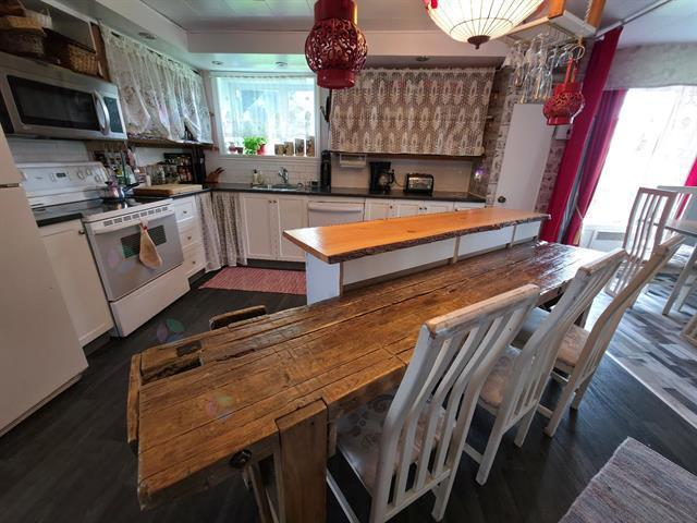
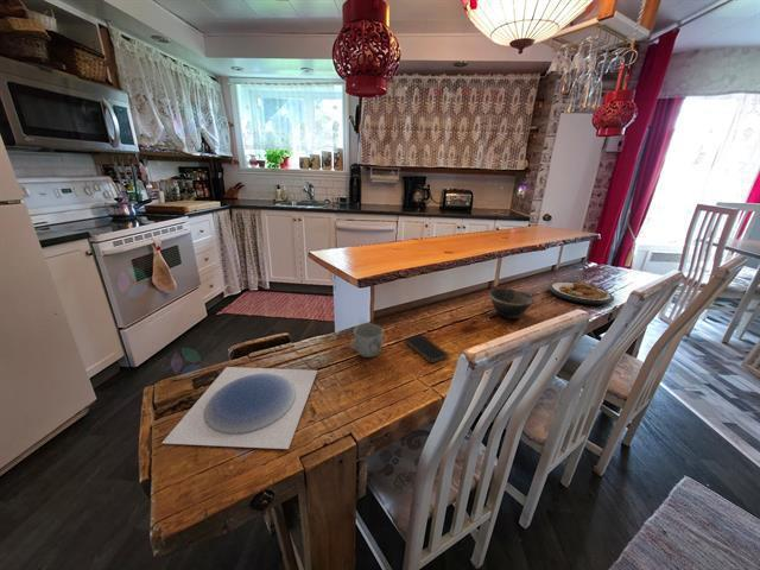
+ bowl [487,287,536,319]
+ smartphone [404,332,450,363]
+ plate [162,366,318,450]
+ plate [547,280,615,306]
+ mug [349,323,385,359]
